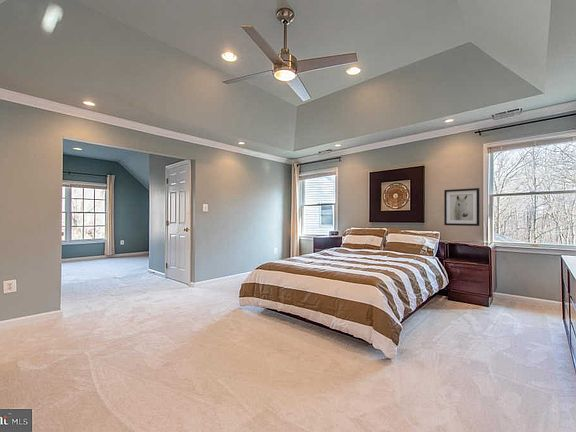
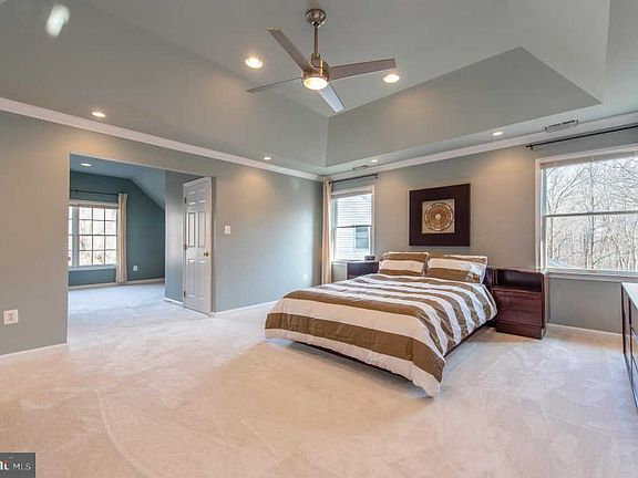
- wall art [443,187,480,227]
